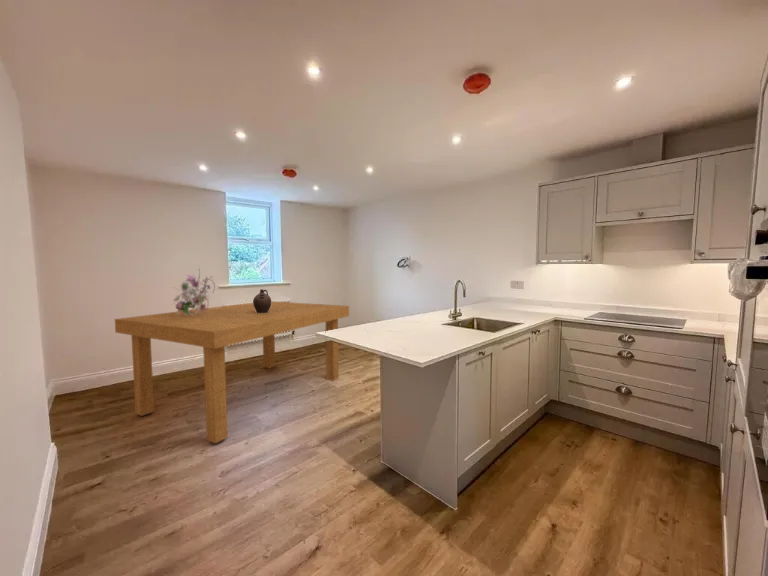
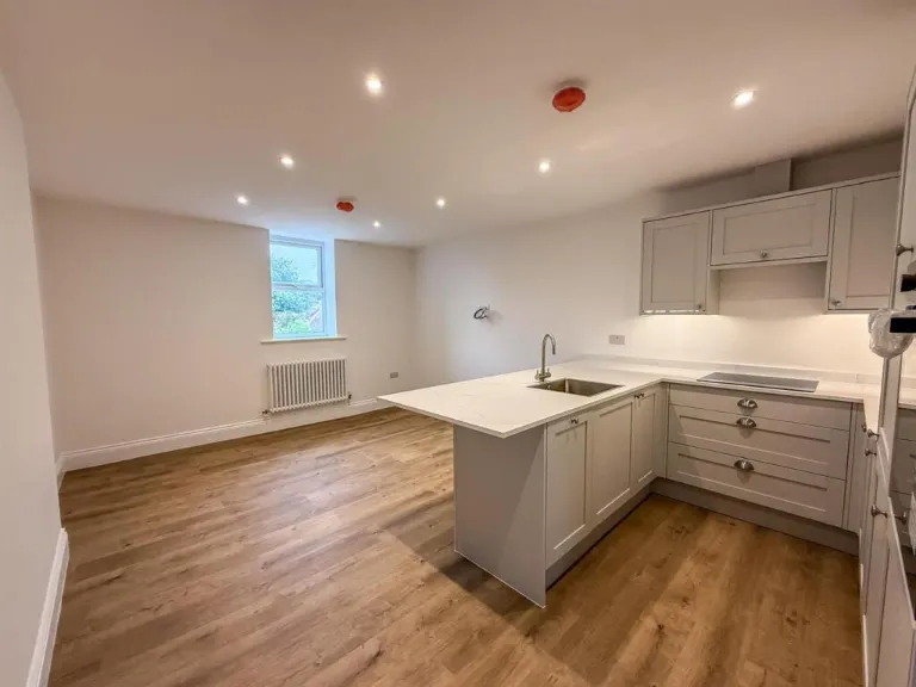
- ceramic jug [252,288,272,313]
- bouquet [171,267,220,315]
- dining table [114,300,350,444]
